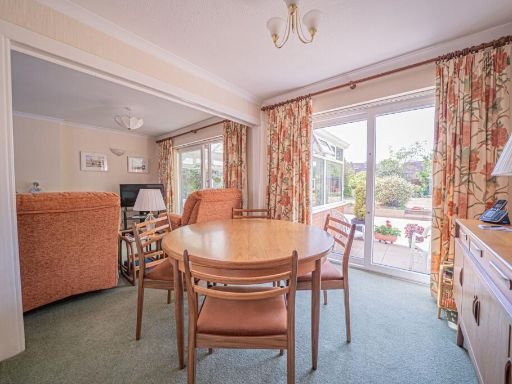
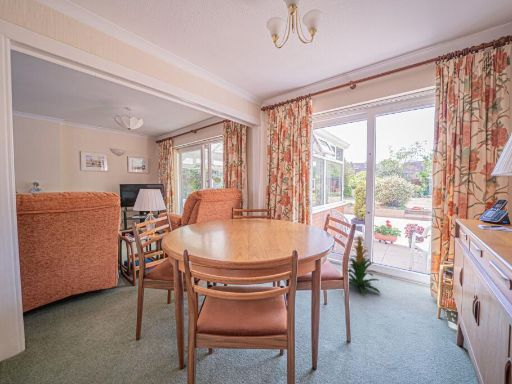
+ indoor plant [347,233,381,296]
